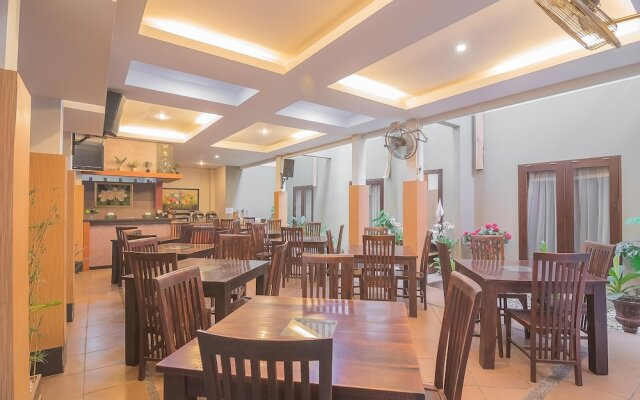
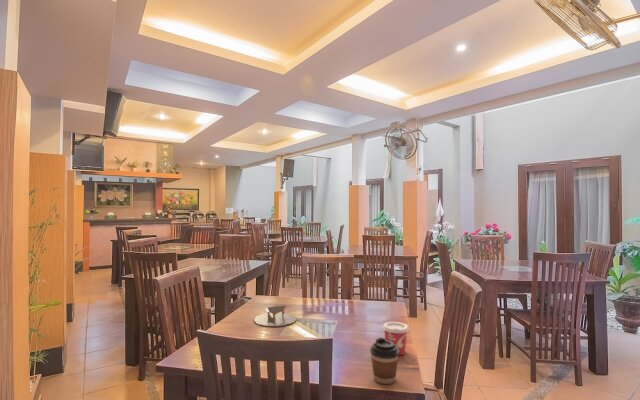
+ napkin holder [253,305,297,328]
+ coffee cup [369,337,400,385]
+ cup [381,321,410,356]
